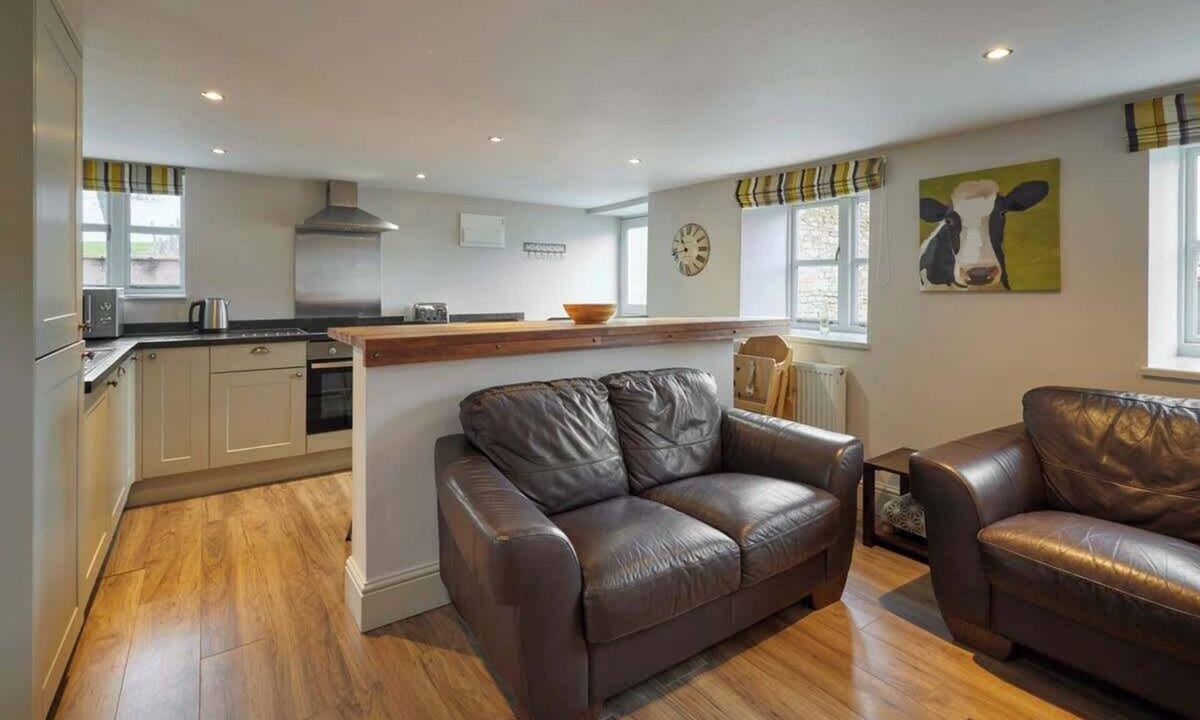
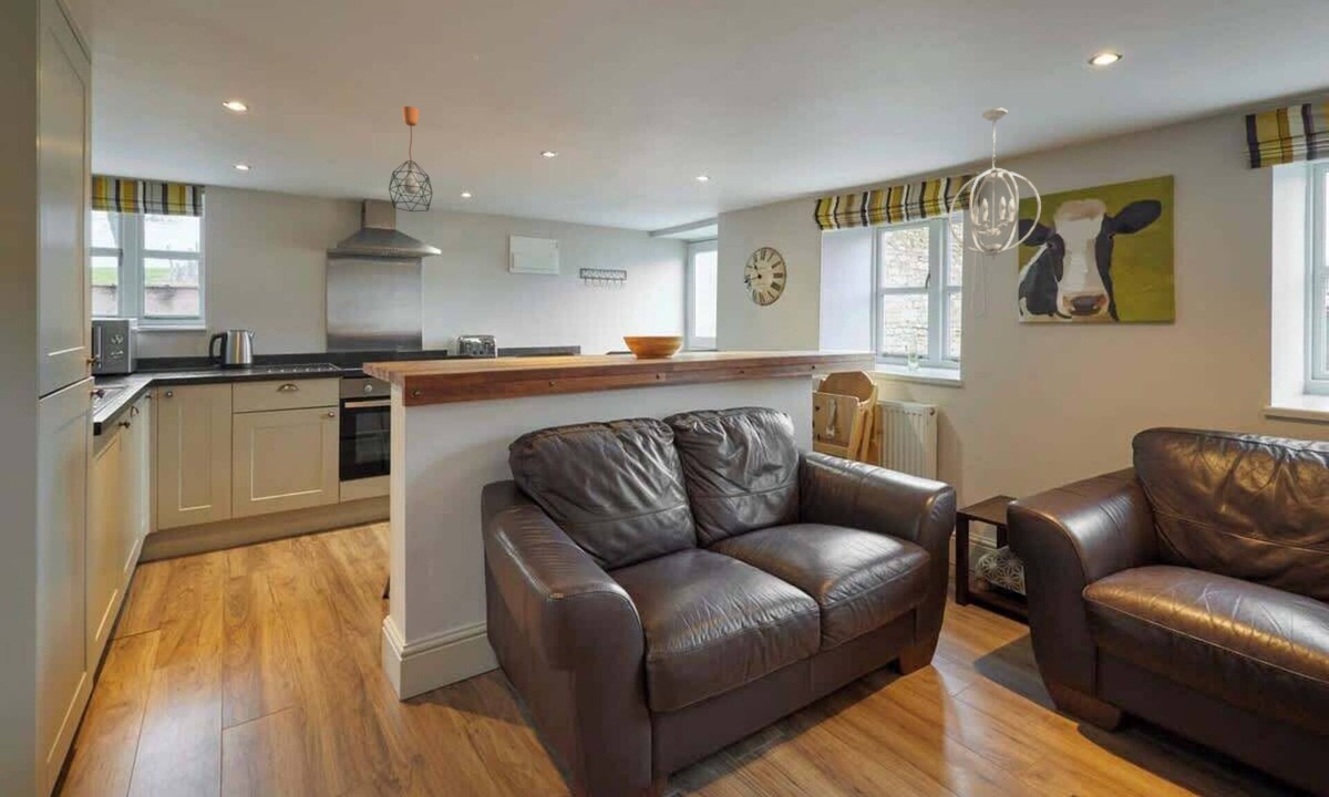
+ chandelier [948,107,1042,260]
+ pendant light [388,105,434,213]
